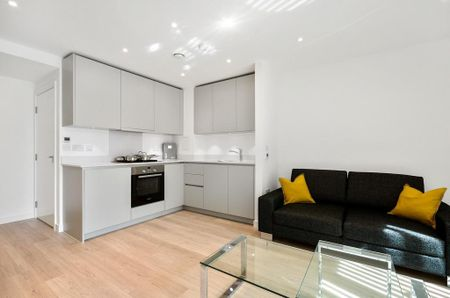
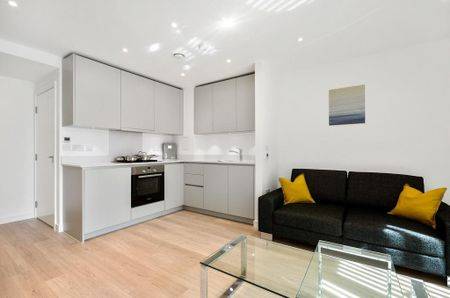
+ wall art [328,84,366,127]
